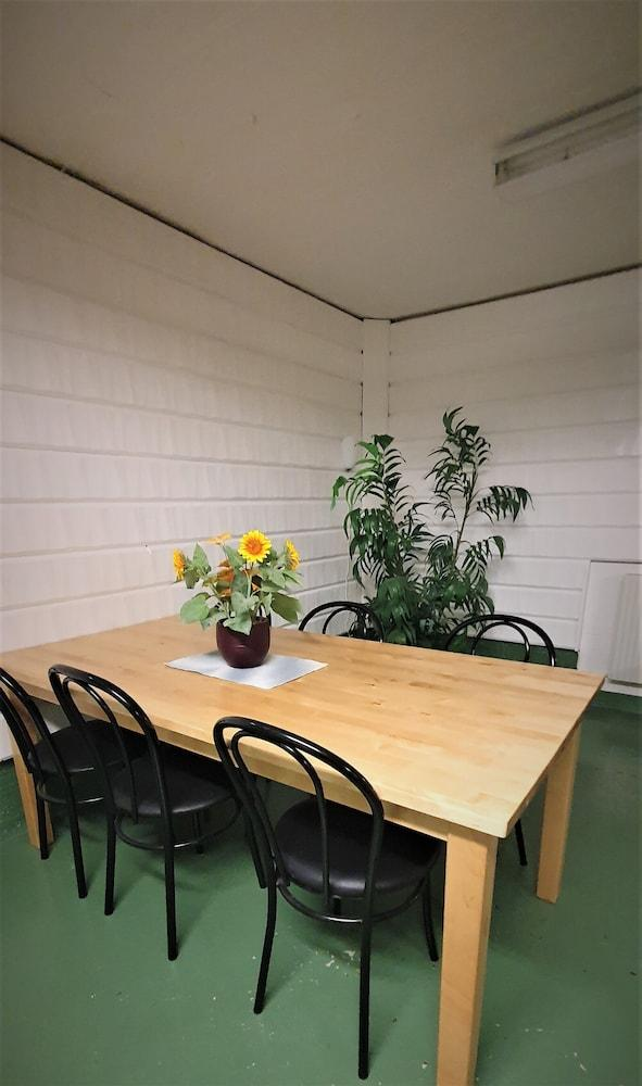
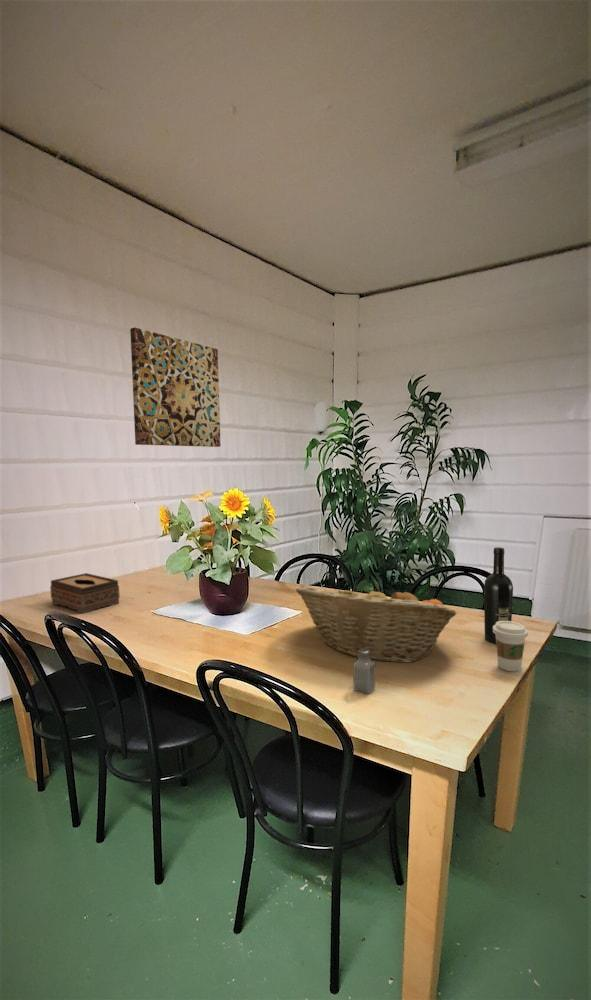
+ wine bottle [483,546,514,644]
+ wall art [129,327,221,448]
+ coffee cup [493,621,529,672]
+ saltshaker [352,648,376,695]
+ tissue box [49,572,121,615]
+ fruit basket [295,582,458,664]
